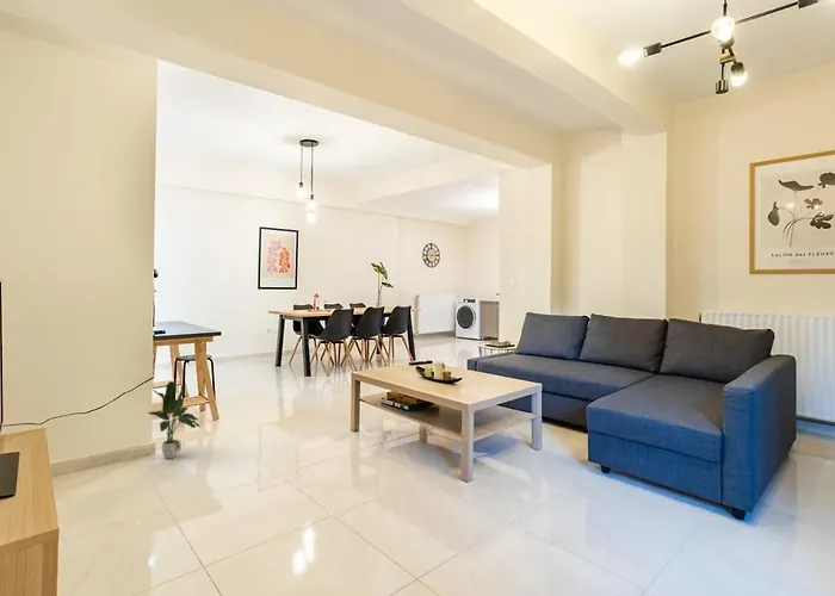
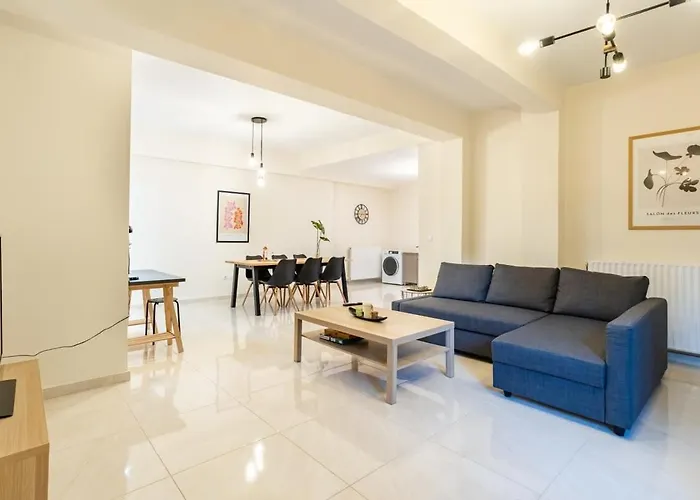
- potted plant [147,380,202,460]
